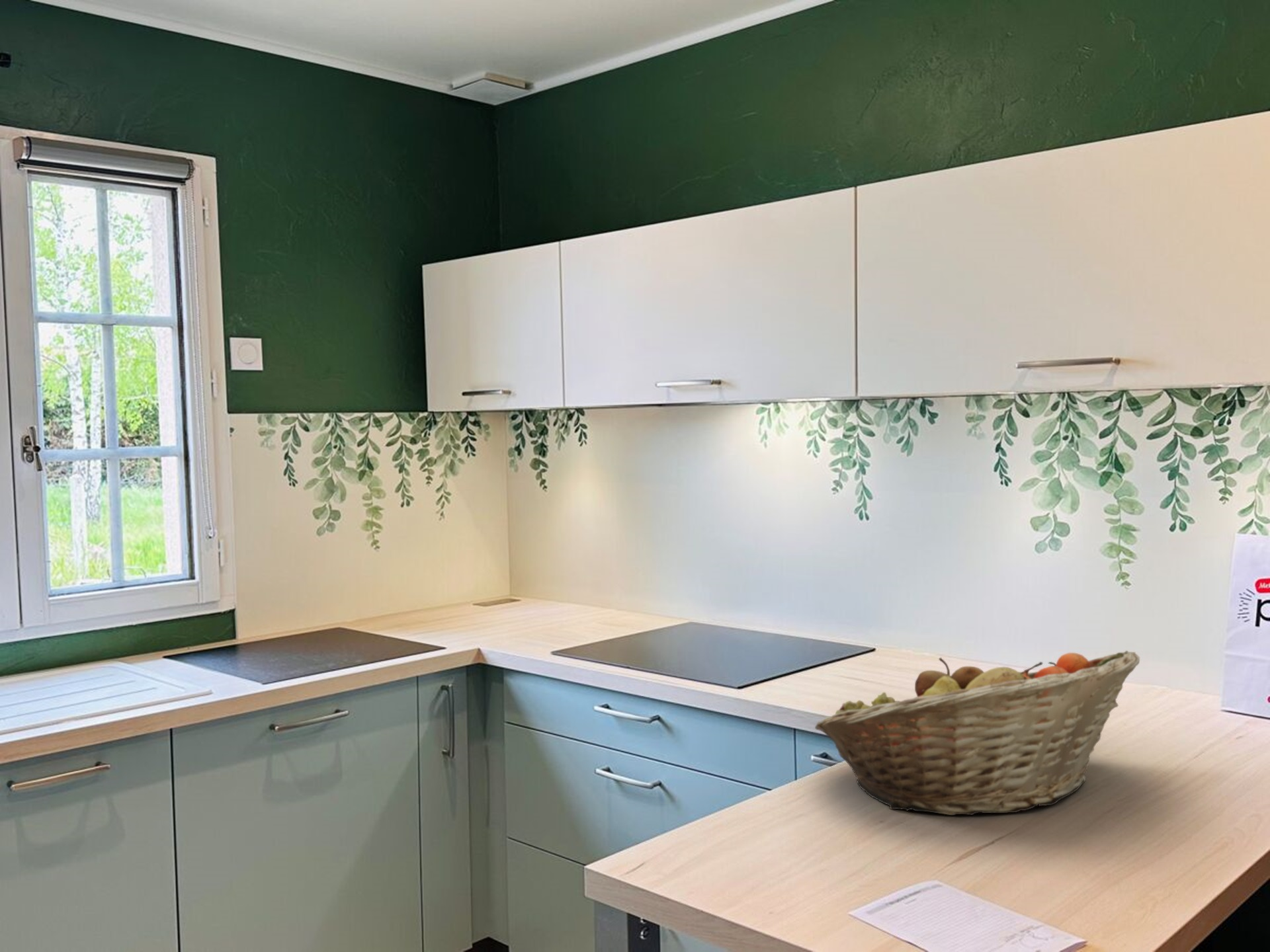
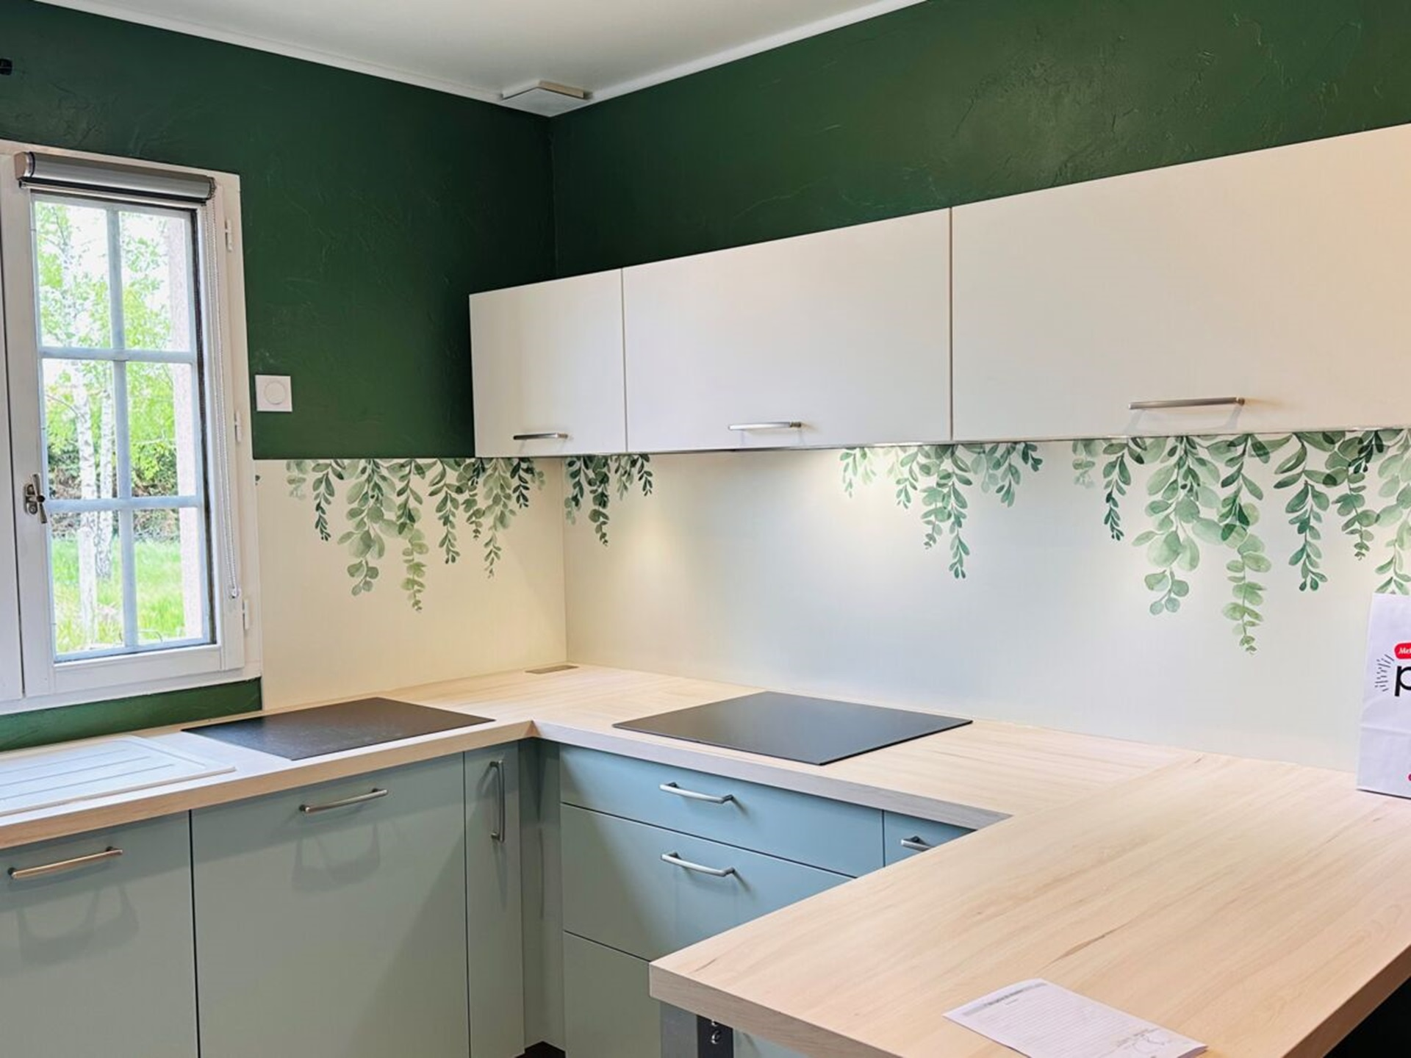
- fruit basket [814,650,1140,816]
